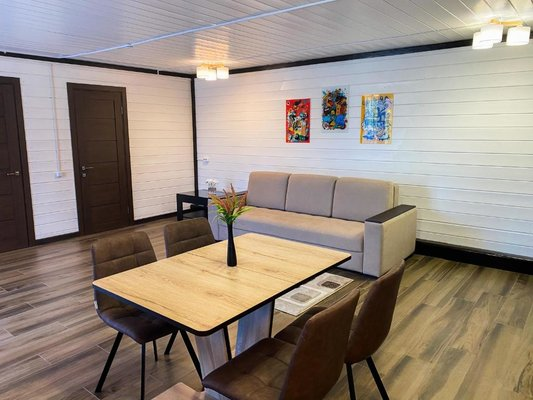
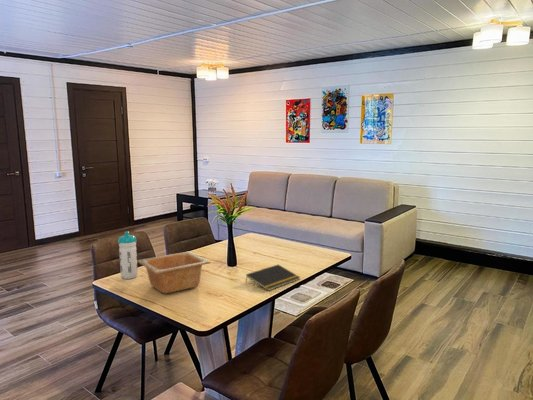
+ notepad [245,264,301,292]
+ serving bowl [137,251,212,294]
+ water bottle [117,231,139,280]
